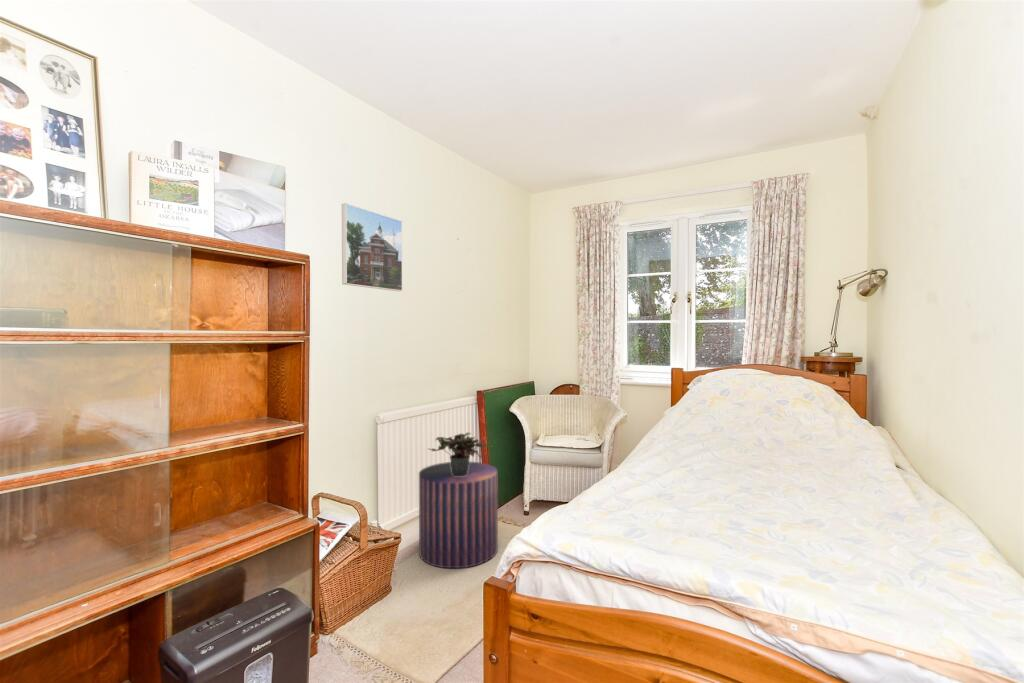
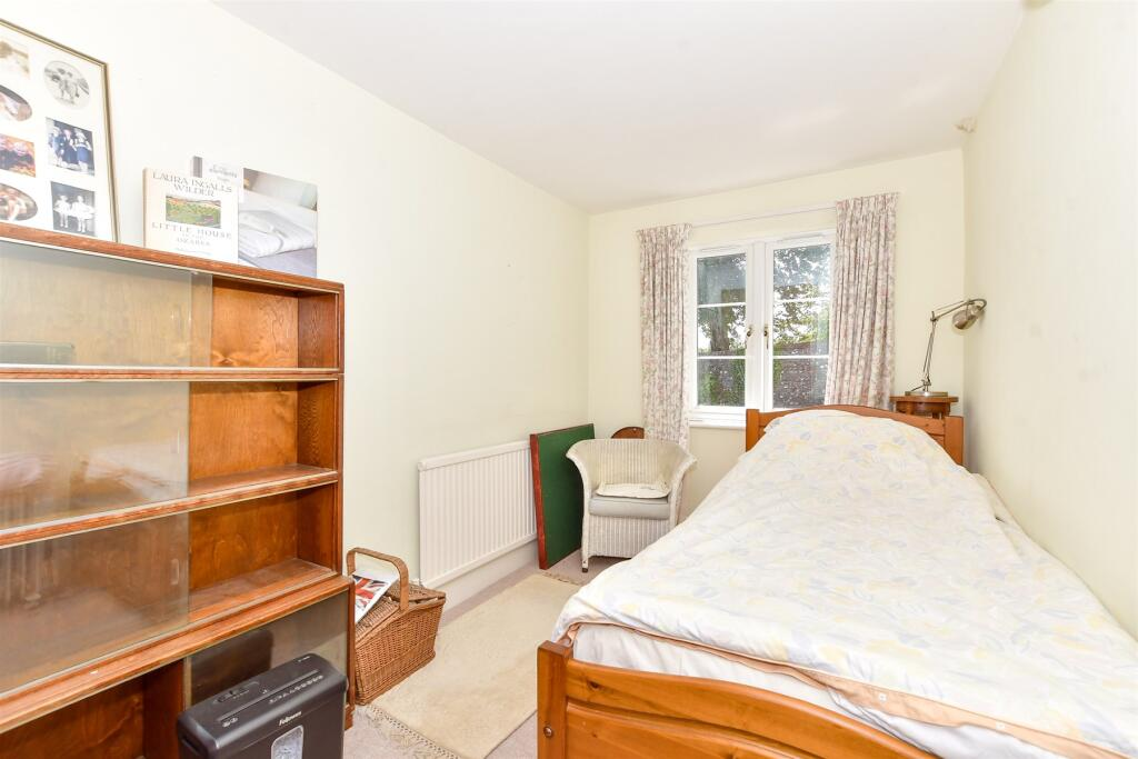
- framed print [341,202,403,292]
- stool [418,461,499,570]
- potted plant [428,432,492,476]
